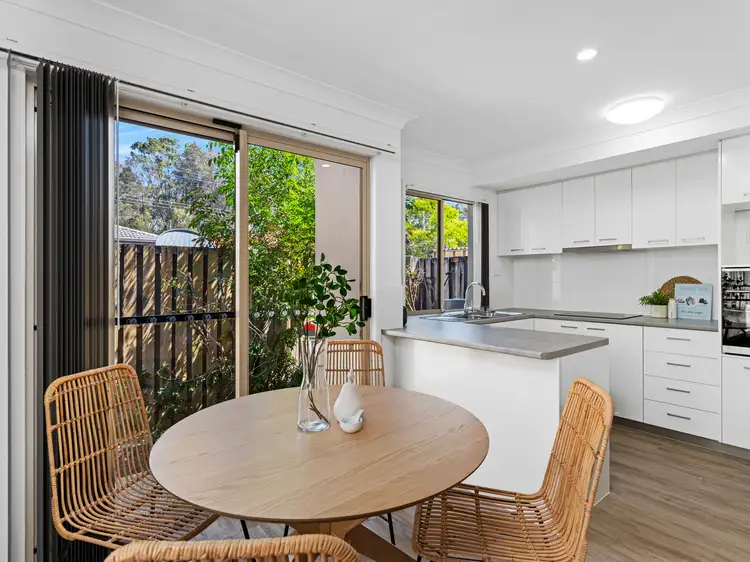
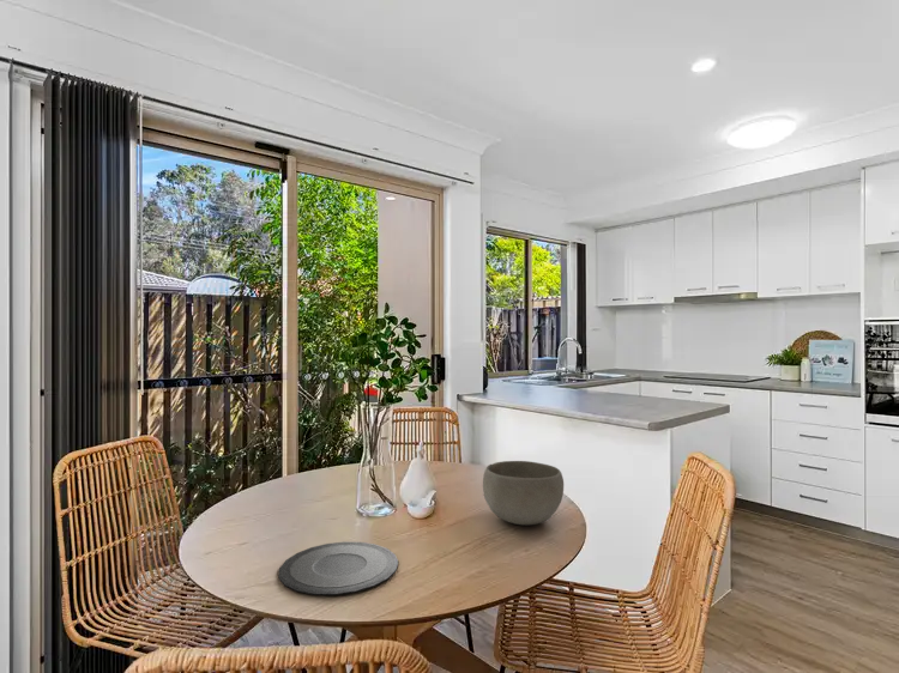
+ bowl [482,460,565,526]
+ plate [278,540,399,596]
